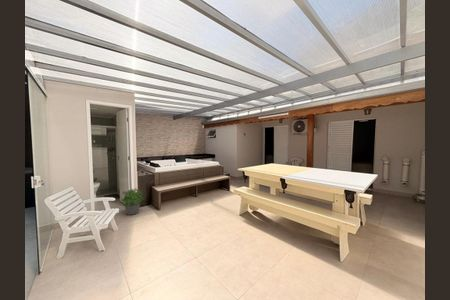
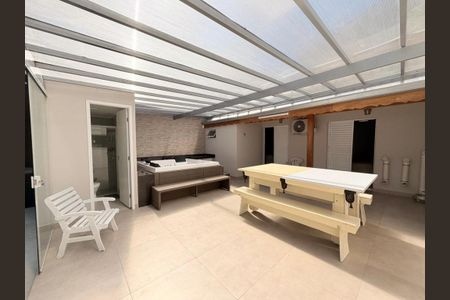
- potted plant [120,187,145,216]
